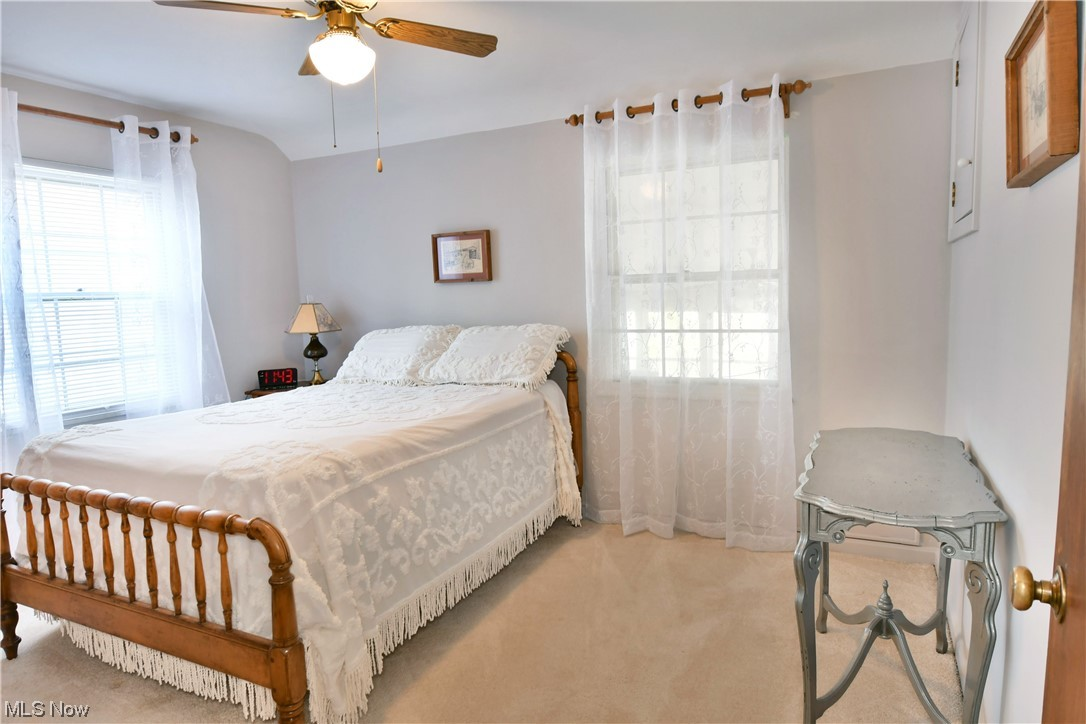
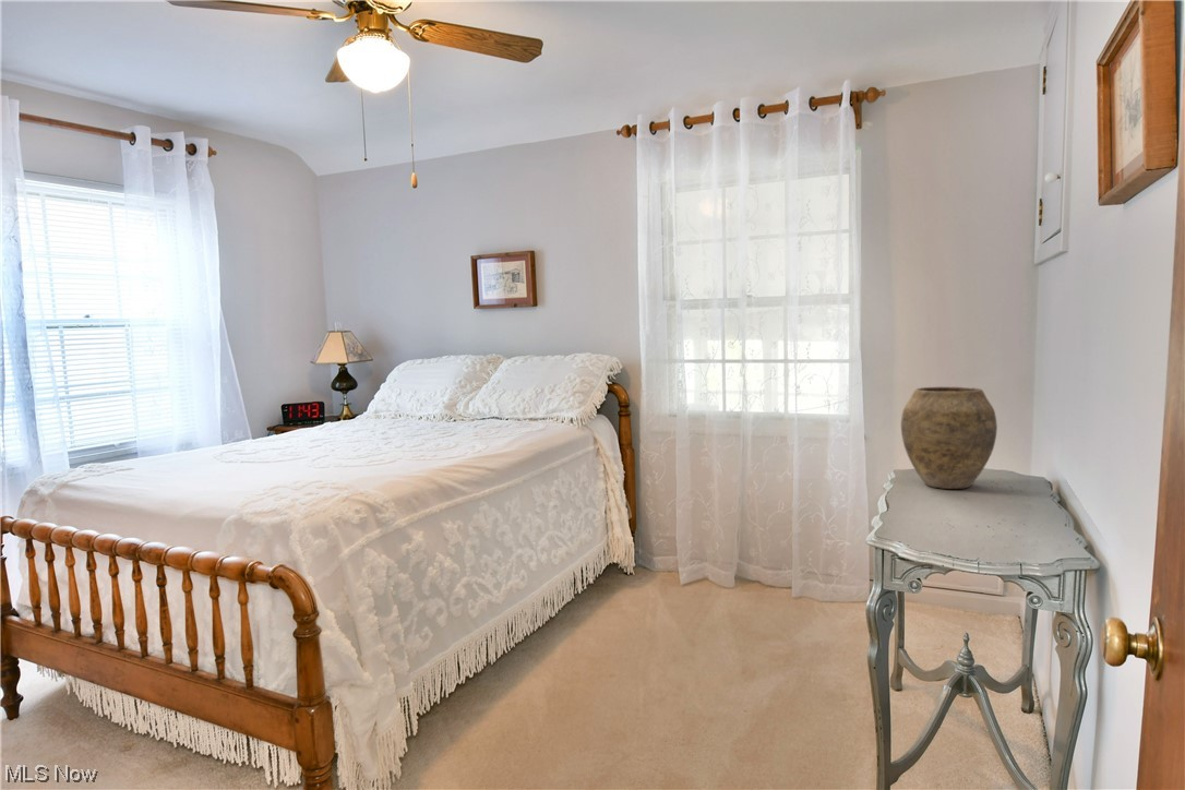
+ vase [900,386,998,490]
